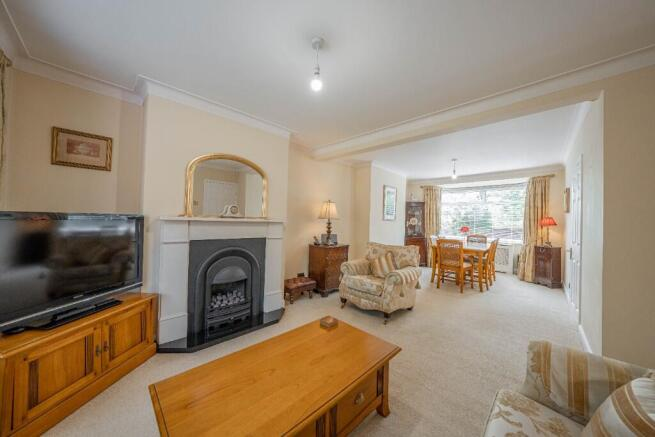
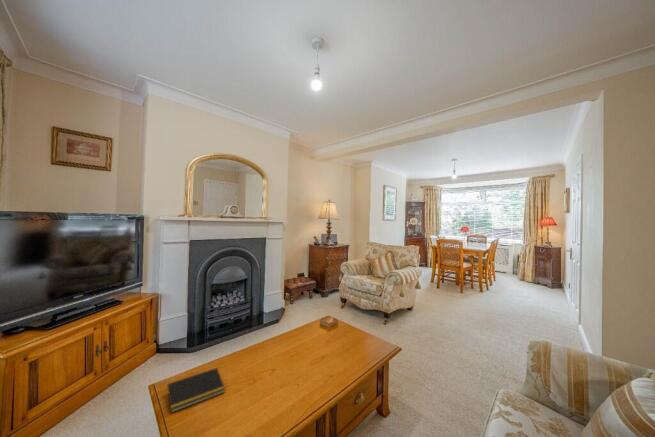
+ notepad [165,367,226,414]
